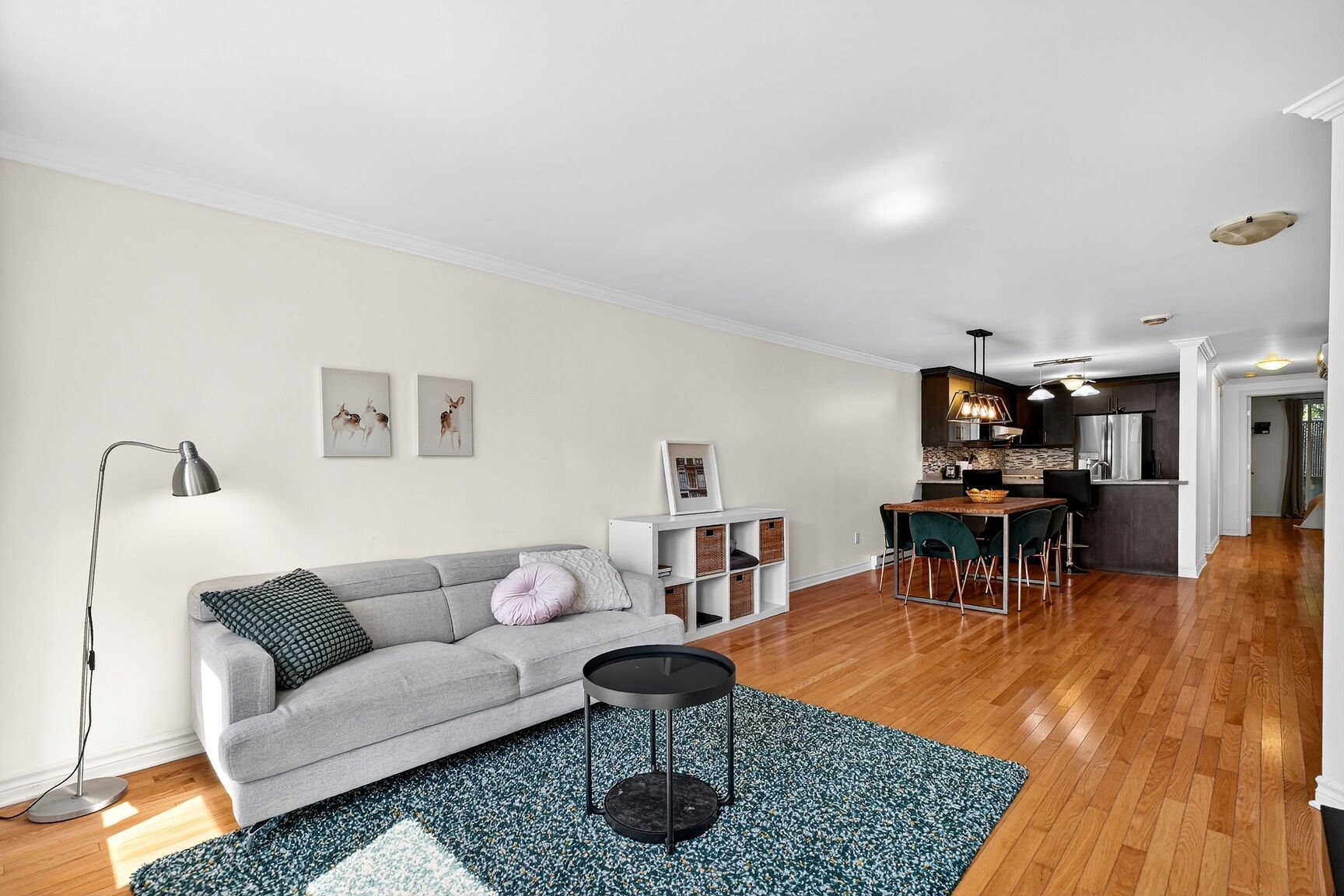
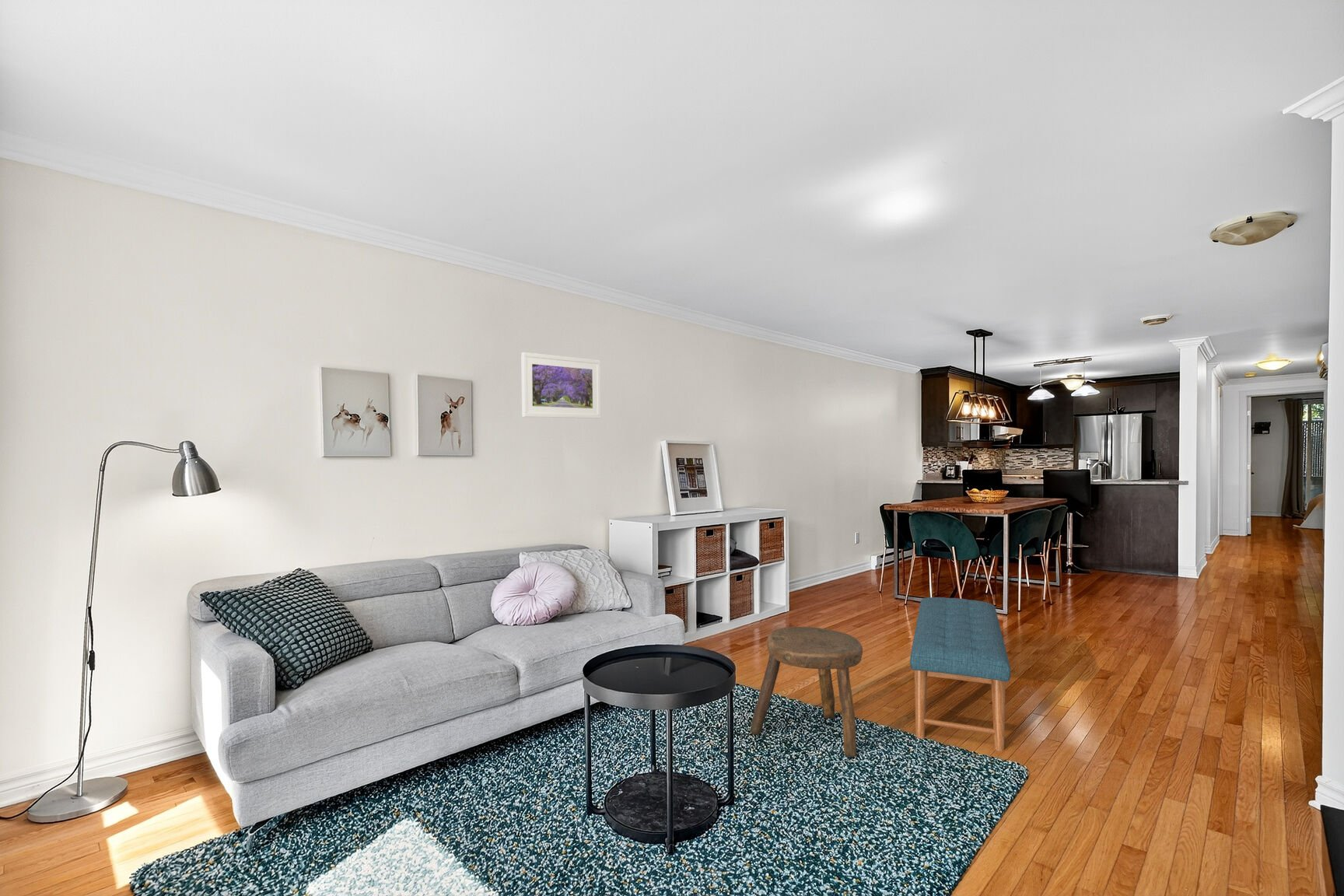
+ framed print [520,352,601,419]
+ stool [750,626,863,758]
+ bench [909,597,1011,752]
